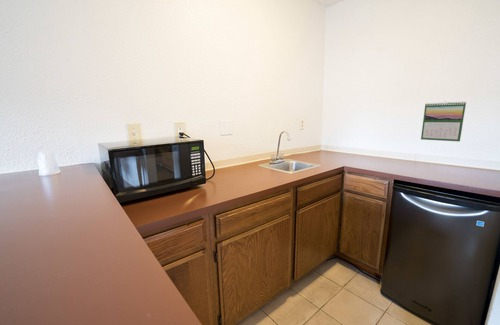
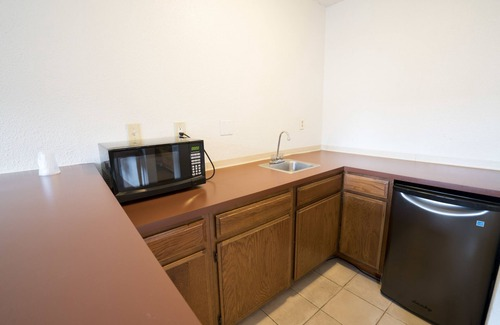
- calendar [420,101,467,142]
